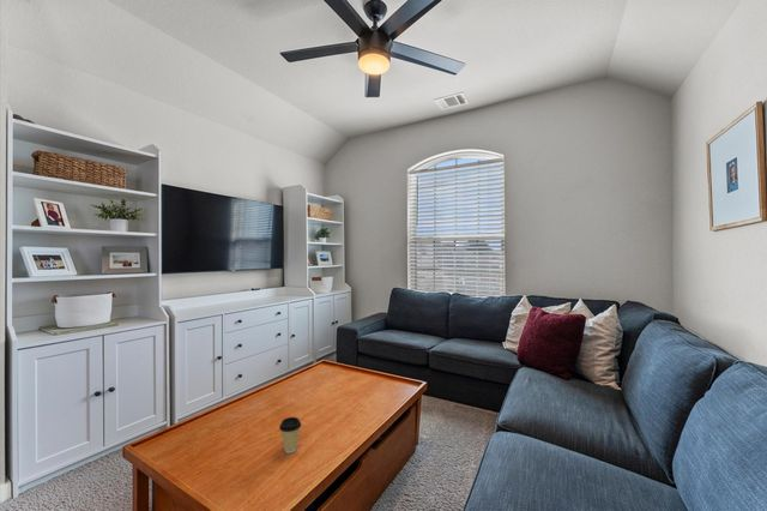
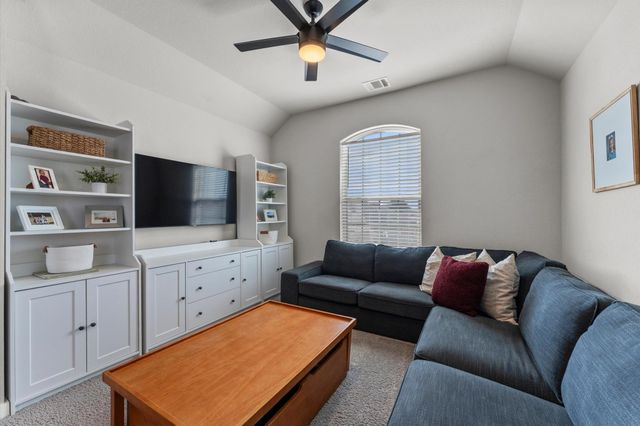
- coffee cup [278,416,302,455]
